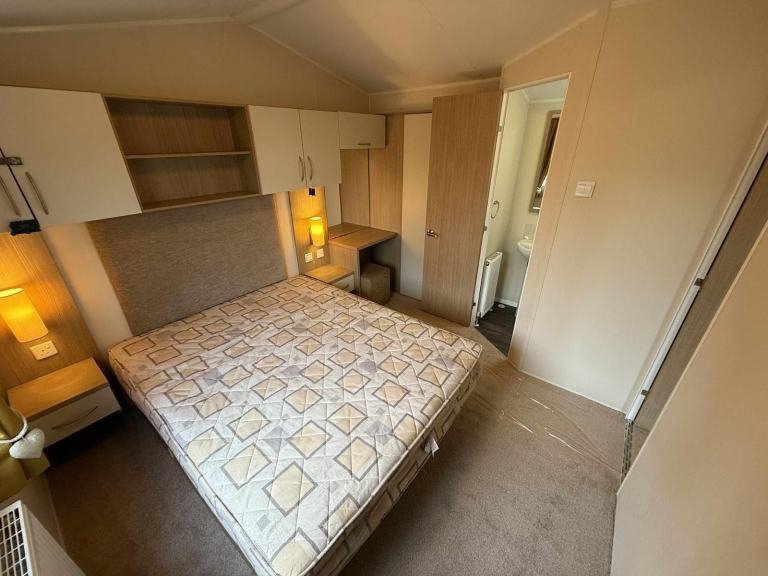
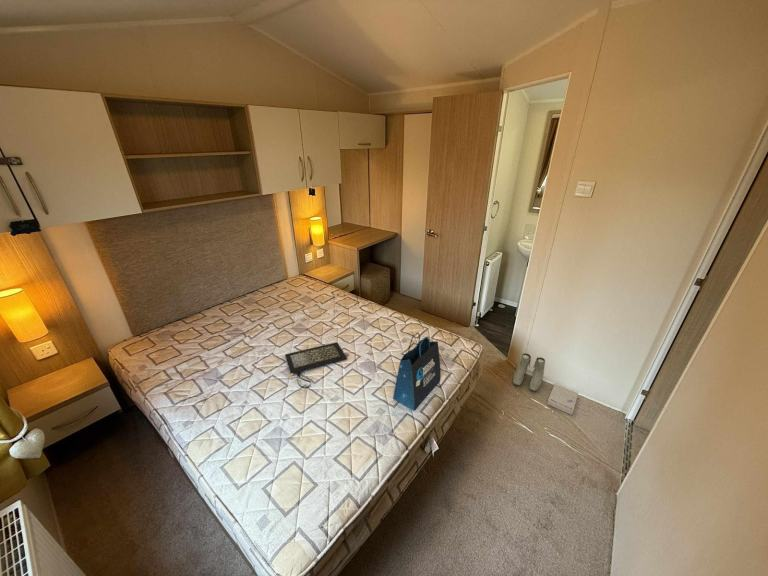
+ tote bag [392,332,441,412]
+ boots [512,352,546,392]
+ clutch bag [284,341,350,390]
+ book [546,383,579,416]
